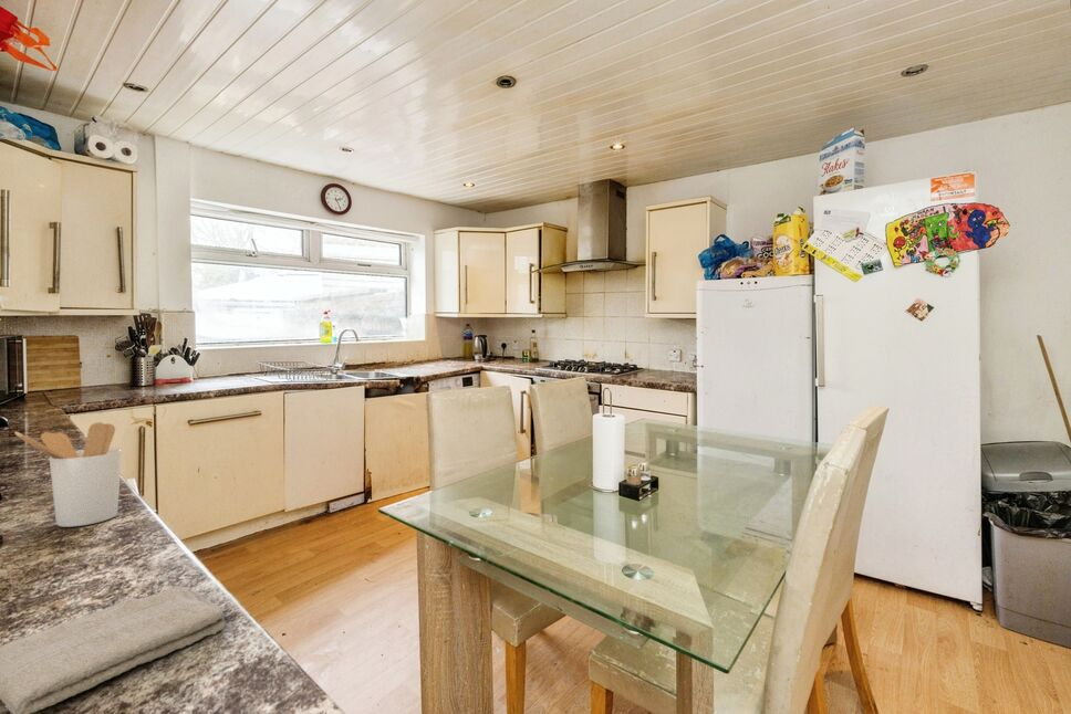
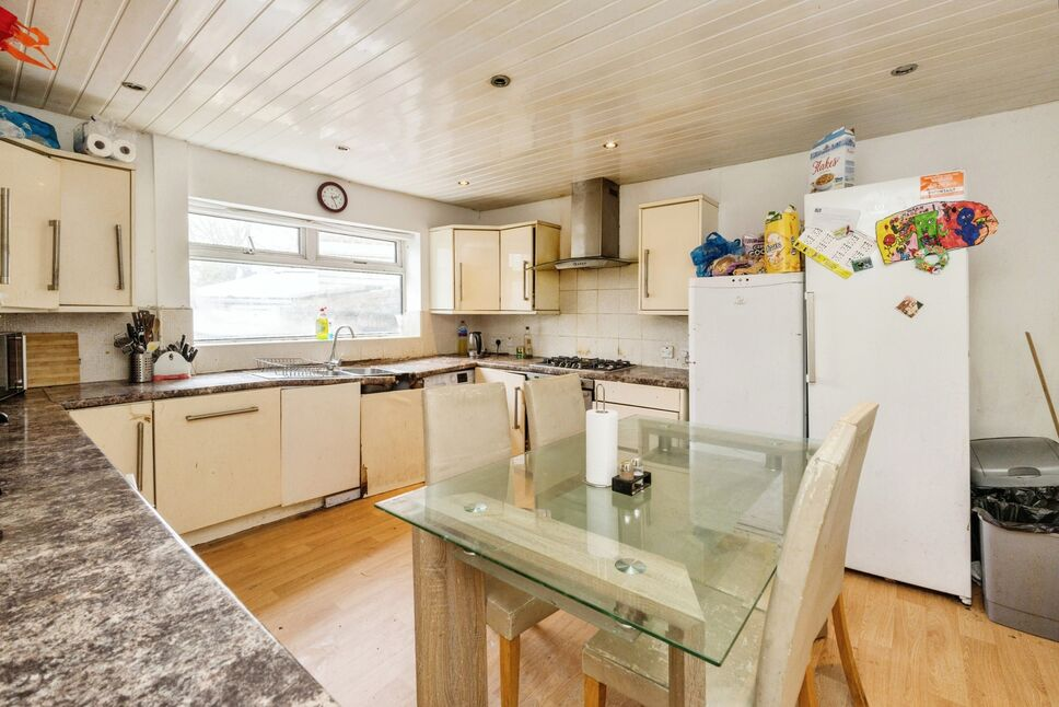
- utensil holder [13,421,123,528]
- washcloth [0,586,227,714]
